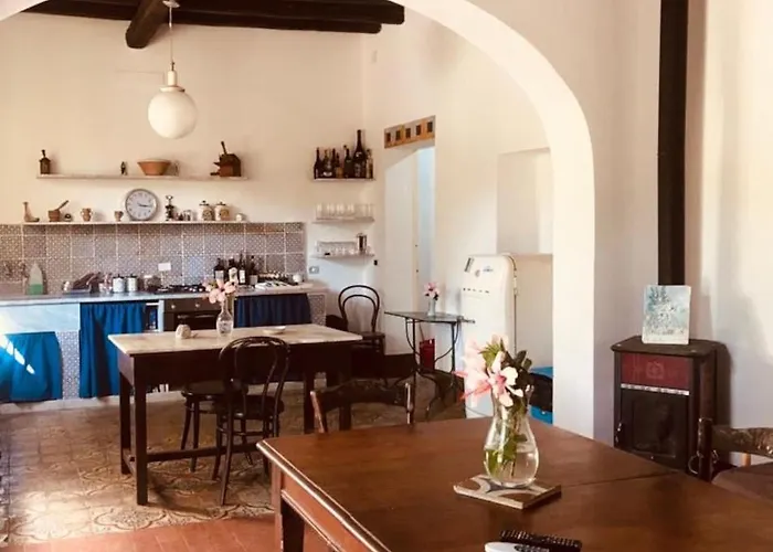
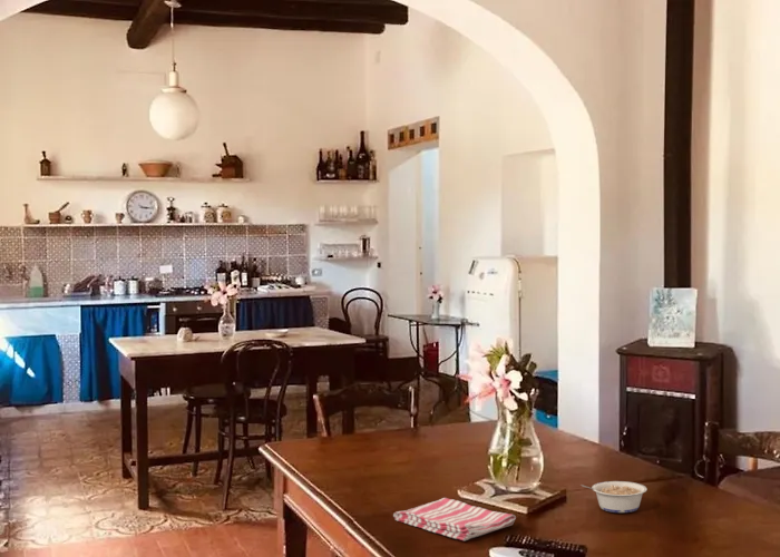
+ dish towel [392,497,517,541]
+ legume [581,480,647,514]
